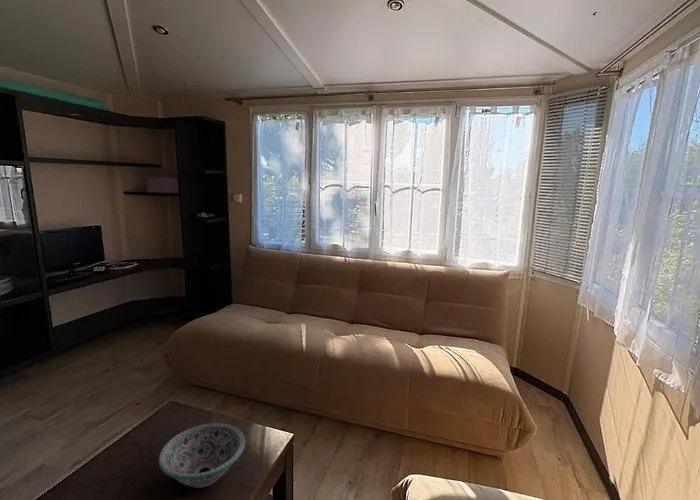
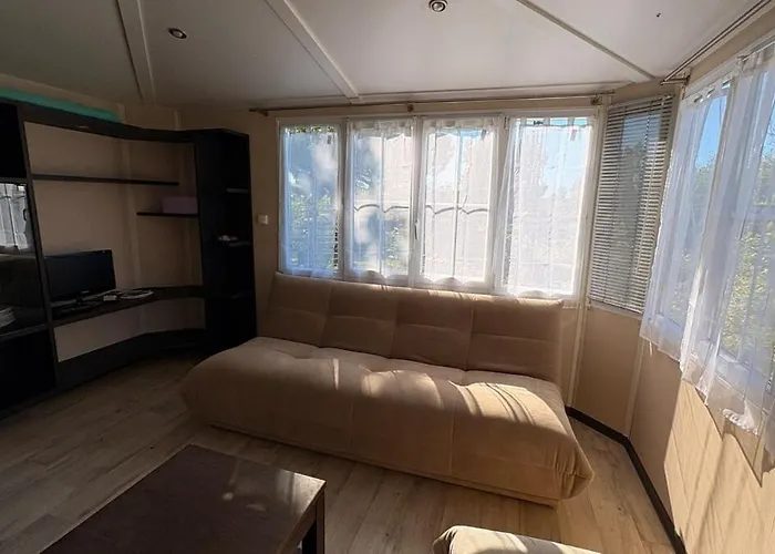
- decorative bowl [158,422,246,489]
